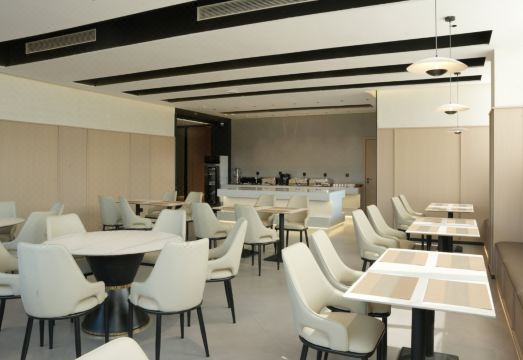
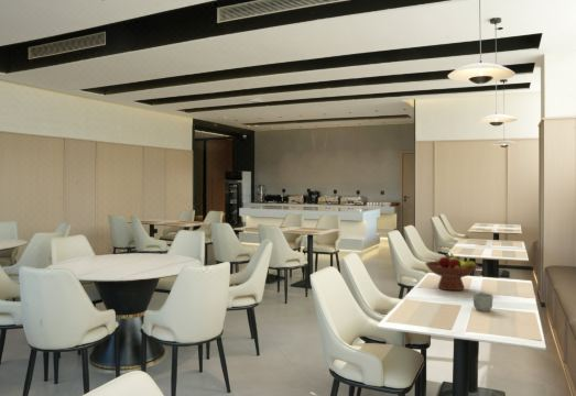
+ fruit bowl [424,252,479,292]
+ mug [472,292,493,312]
